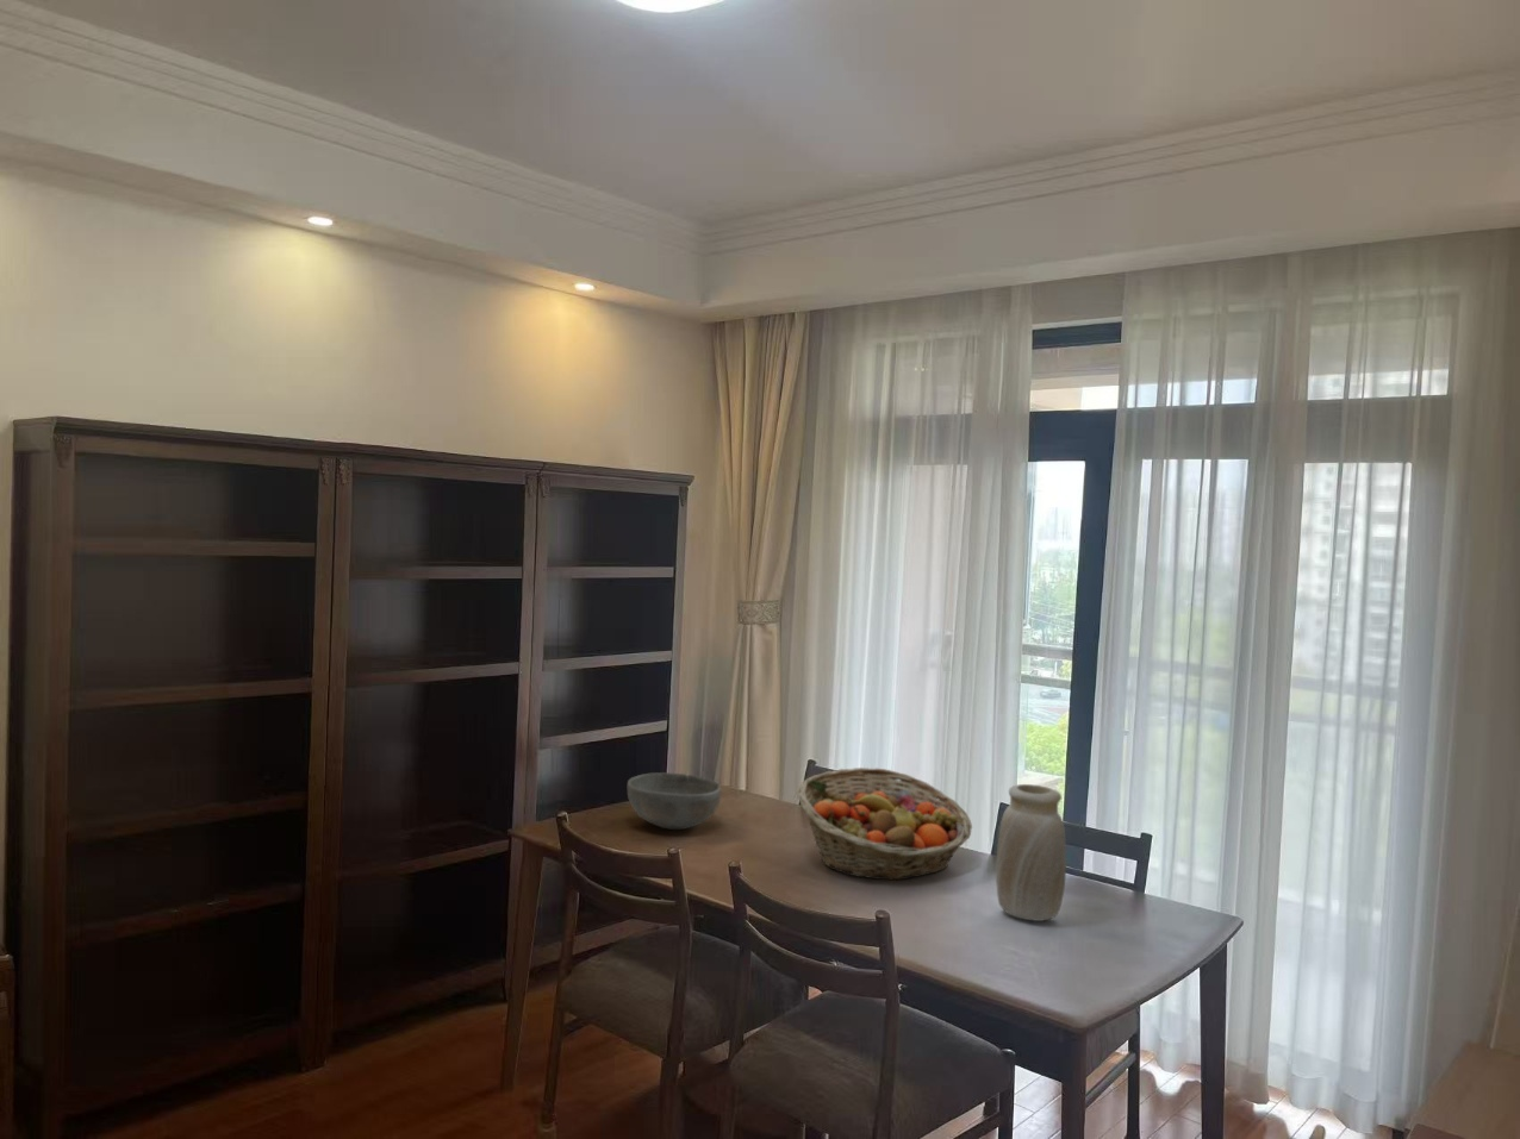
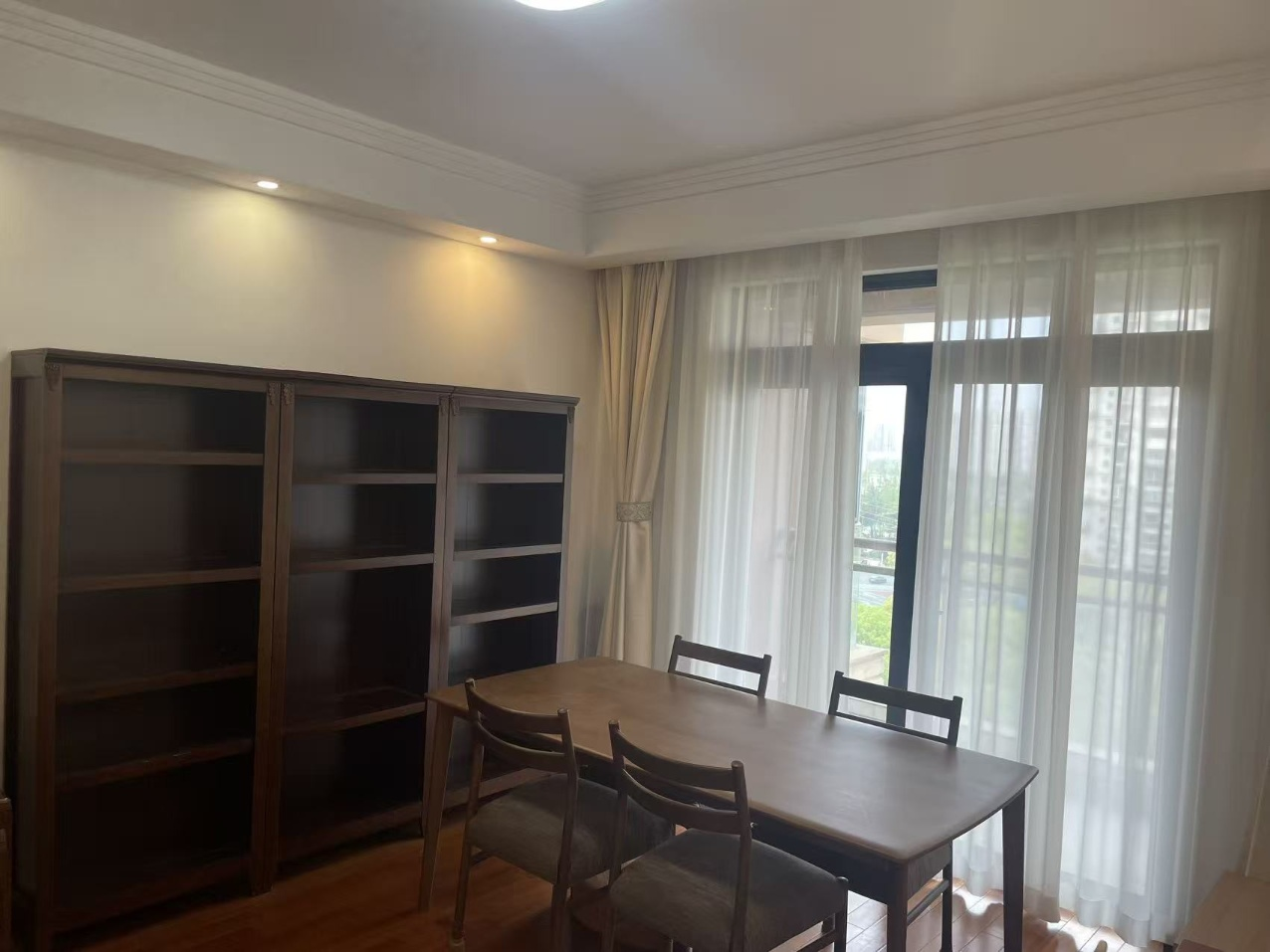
- bowl [627,772,722,830]
- vase [995,784,1068,922]
- fruit basket [796,767,973,881]
